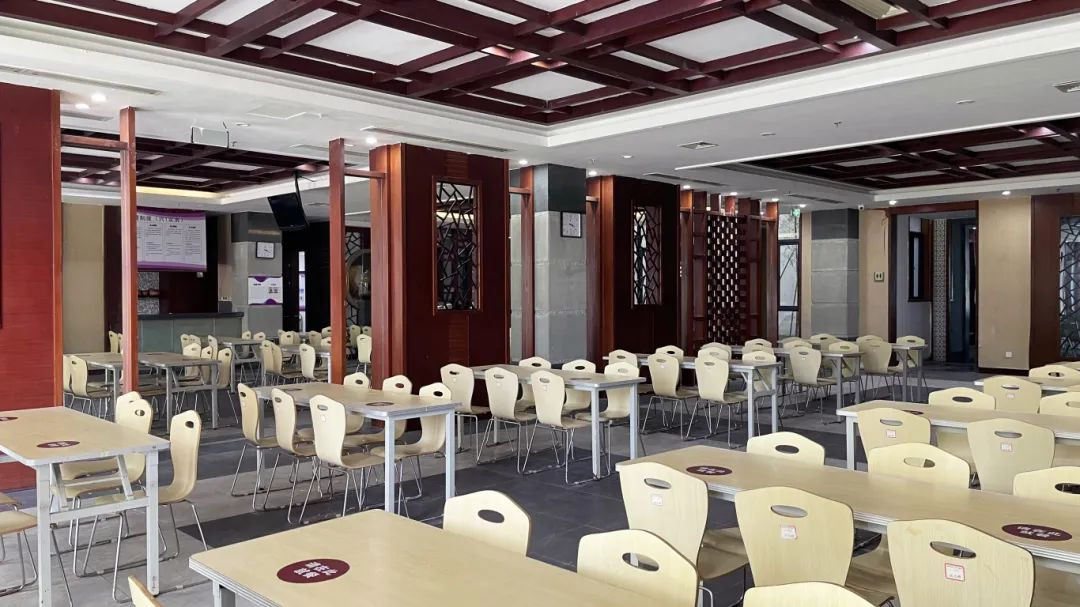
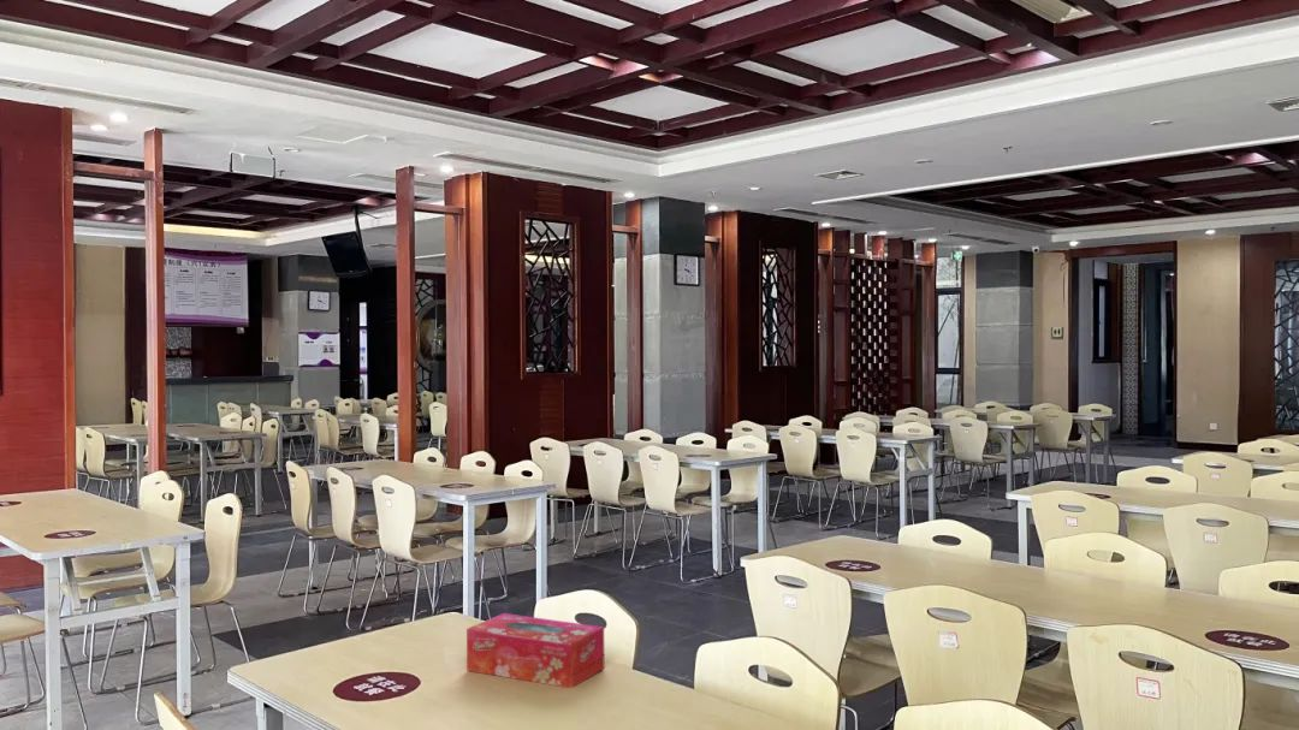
+ tissue box [465,612,605,689]
